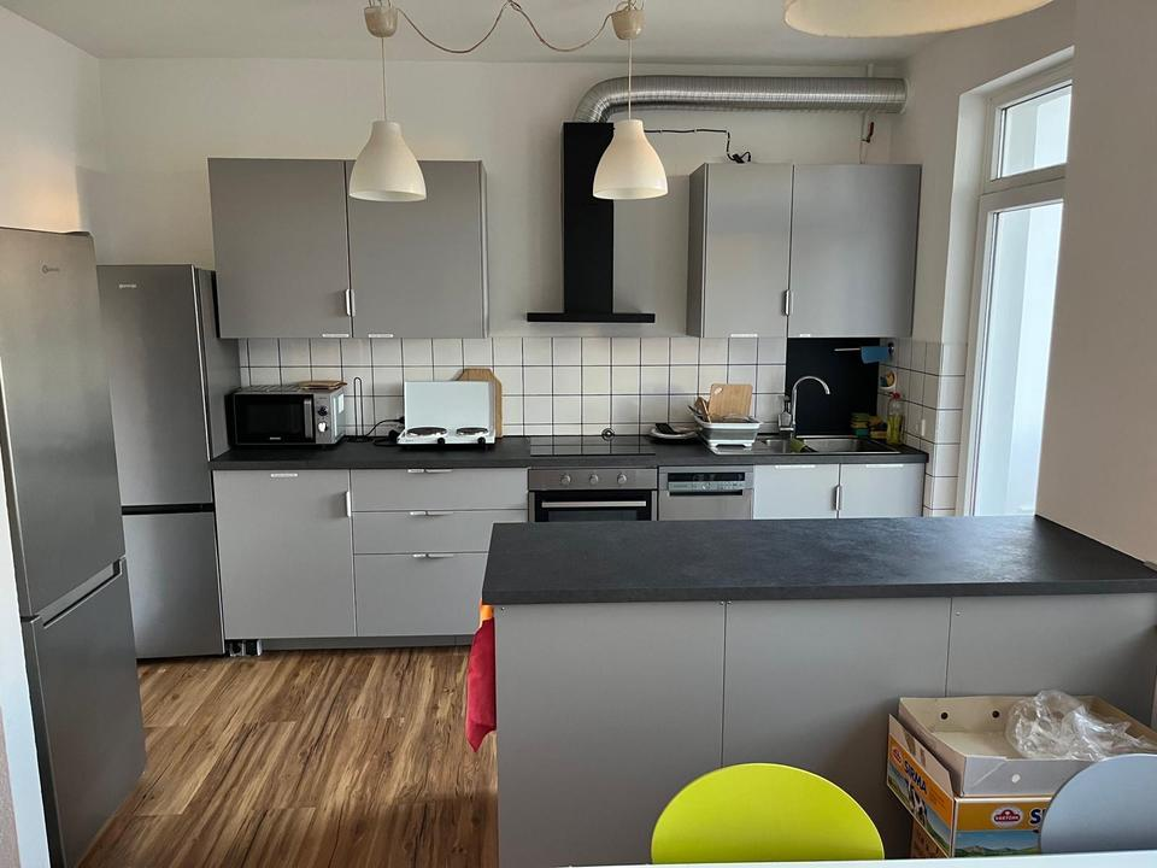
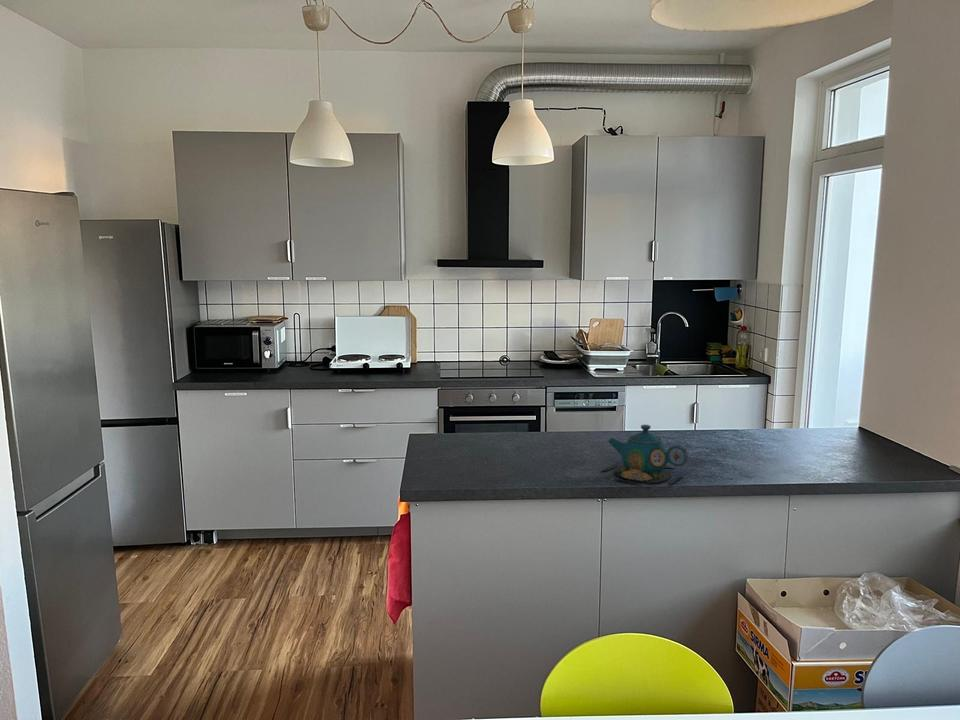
+ teapot [599,424,689,486]
